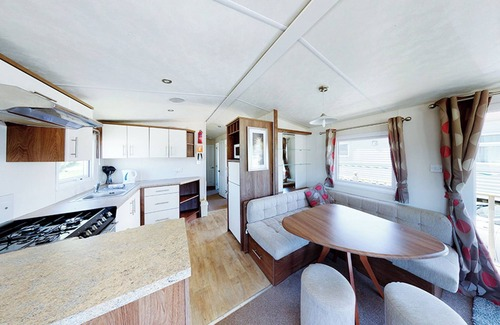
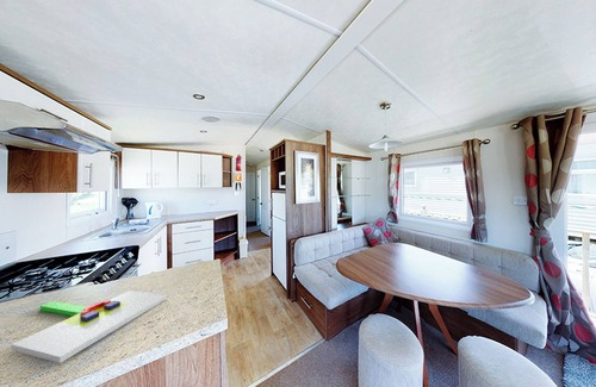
+ chopping board [10,289,167,364]
